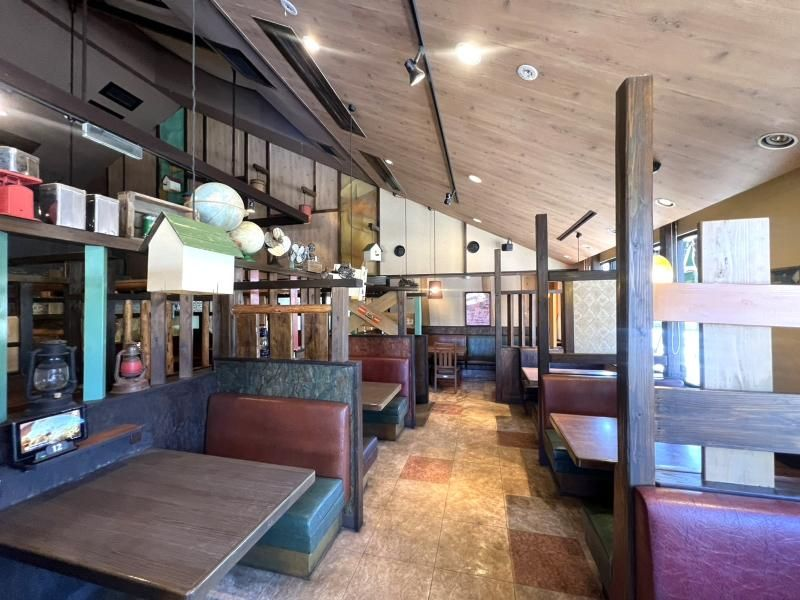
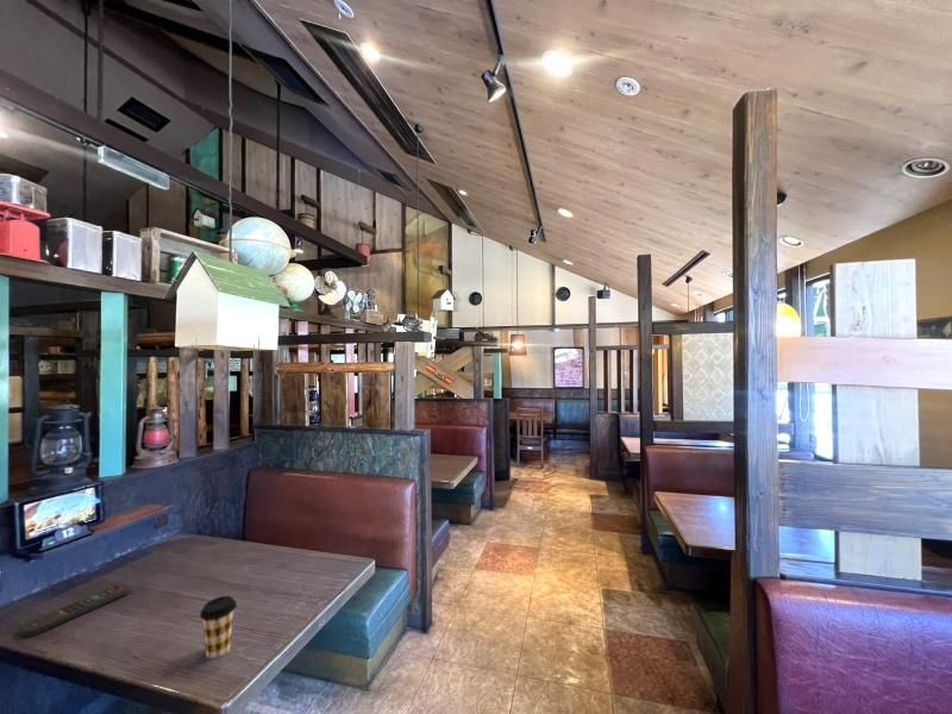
+ remote control [19,583,129,638]
+ coffee cup [199,595,238,659]
